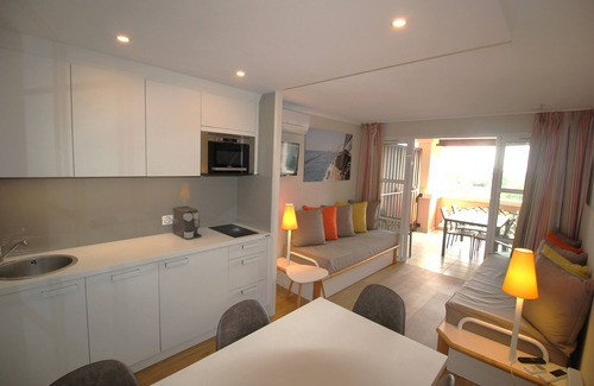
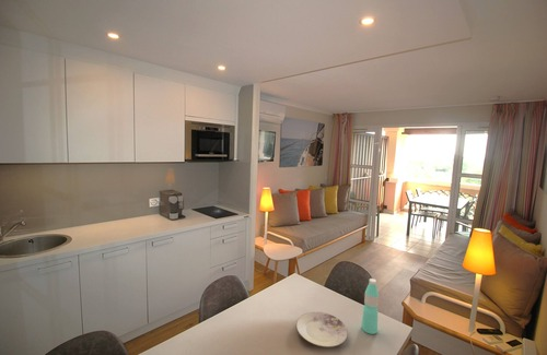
+ water bottle [360,277,380,335]
+ plate [295,311,349,348]
